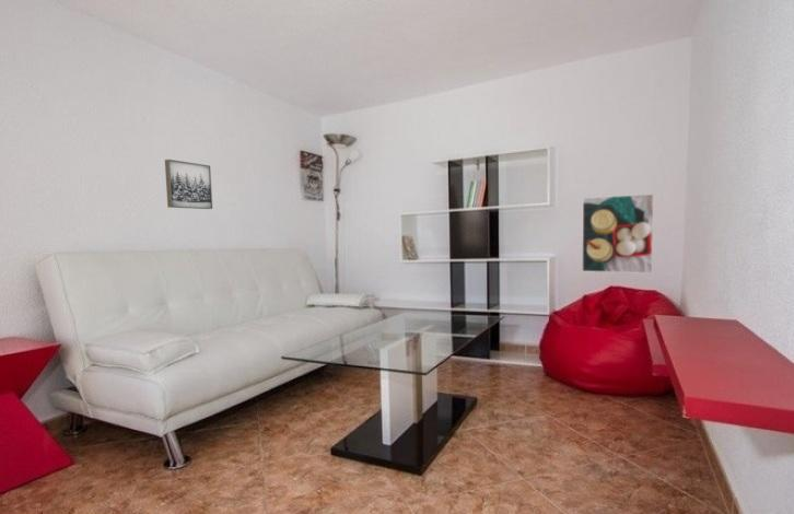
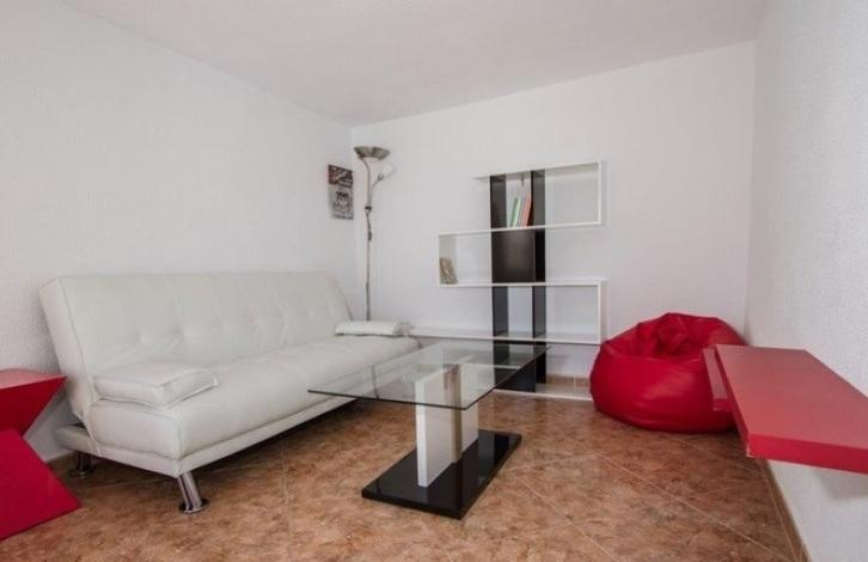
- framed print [581,192,655,274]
- wall art [164,159,213,210]
